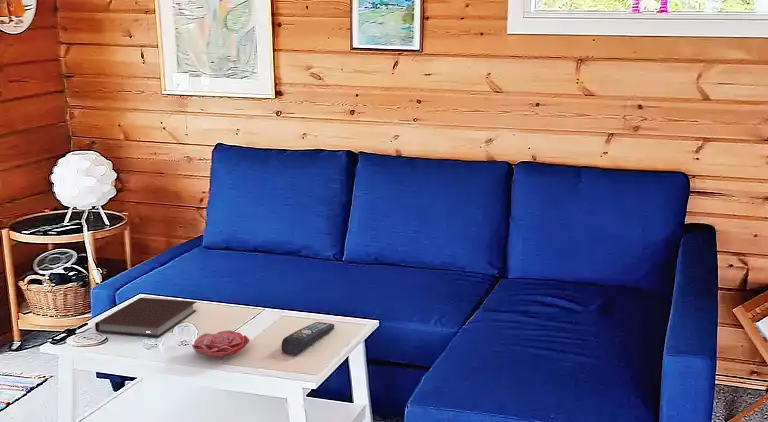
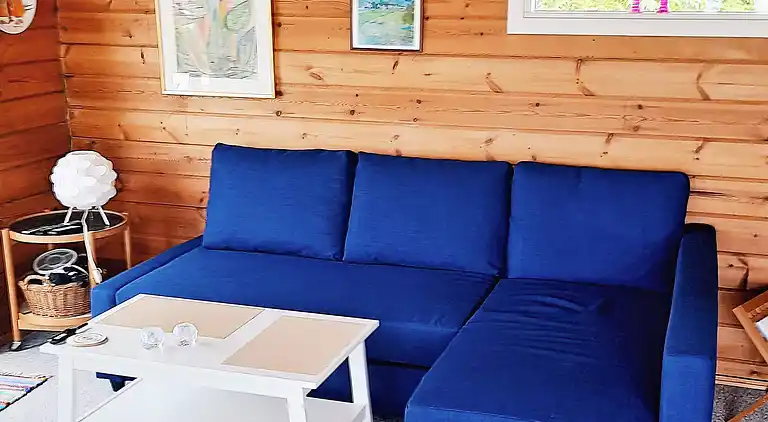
- notebook [94,297,198,338]
- remote control [281,321,336,356]
- flower [191,329,251,359]
